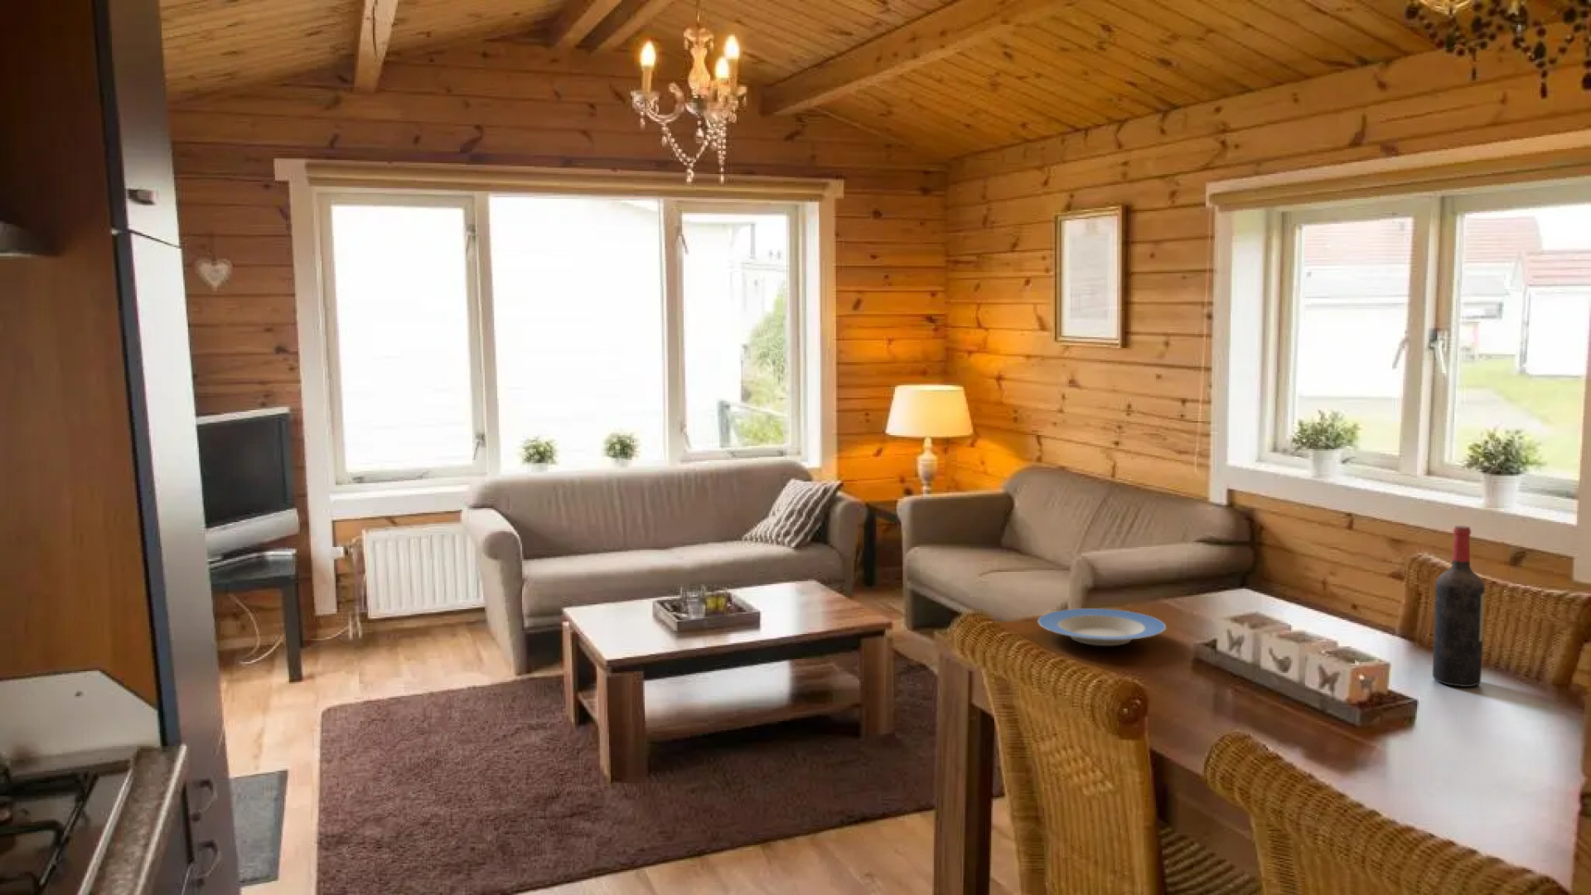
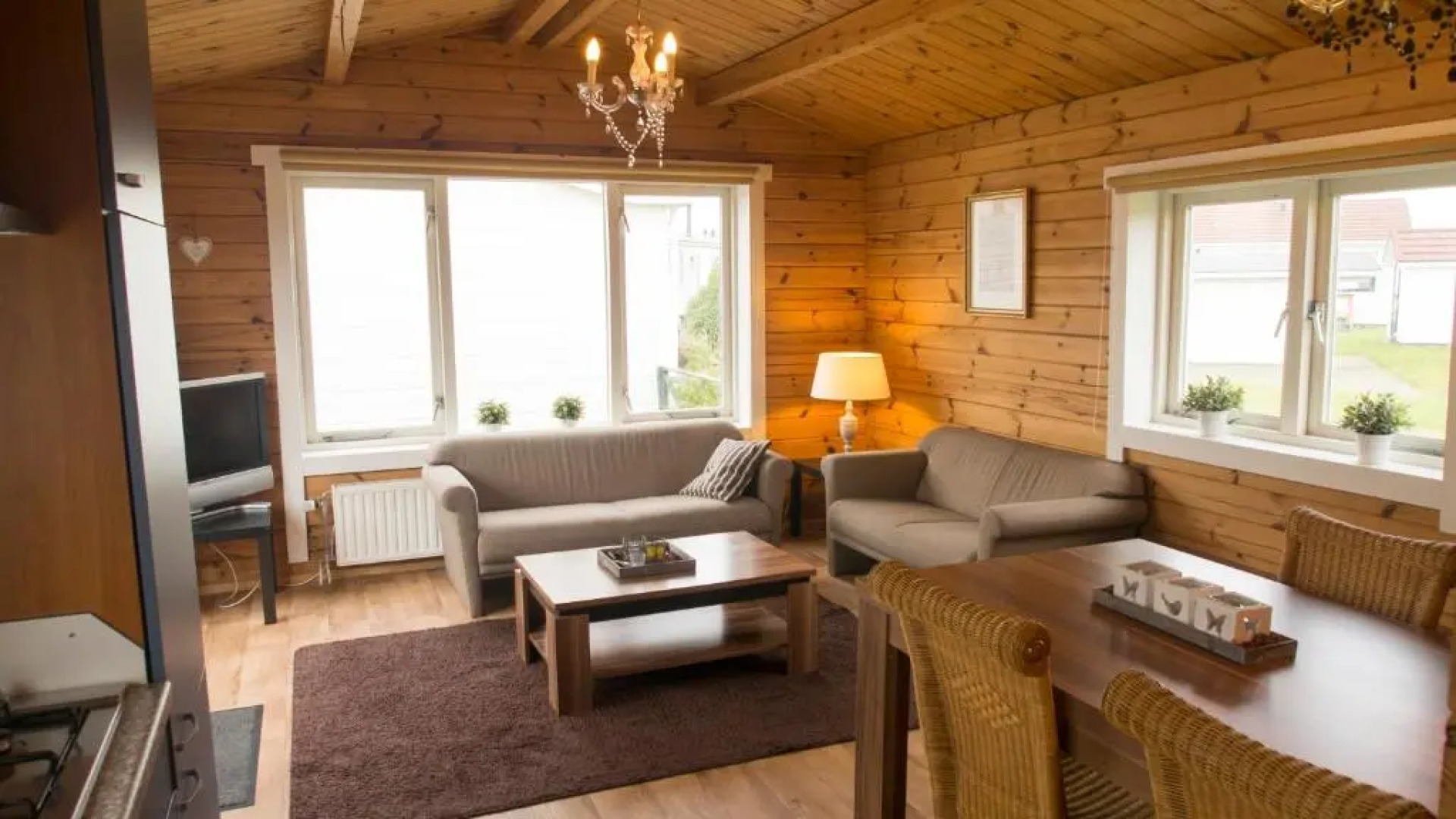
- plate [1037,608,1167,646]
- wine bottle [1431,525,1486,687]
